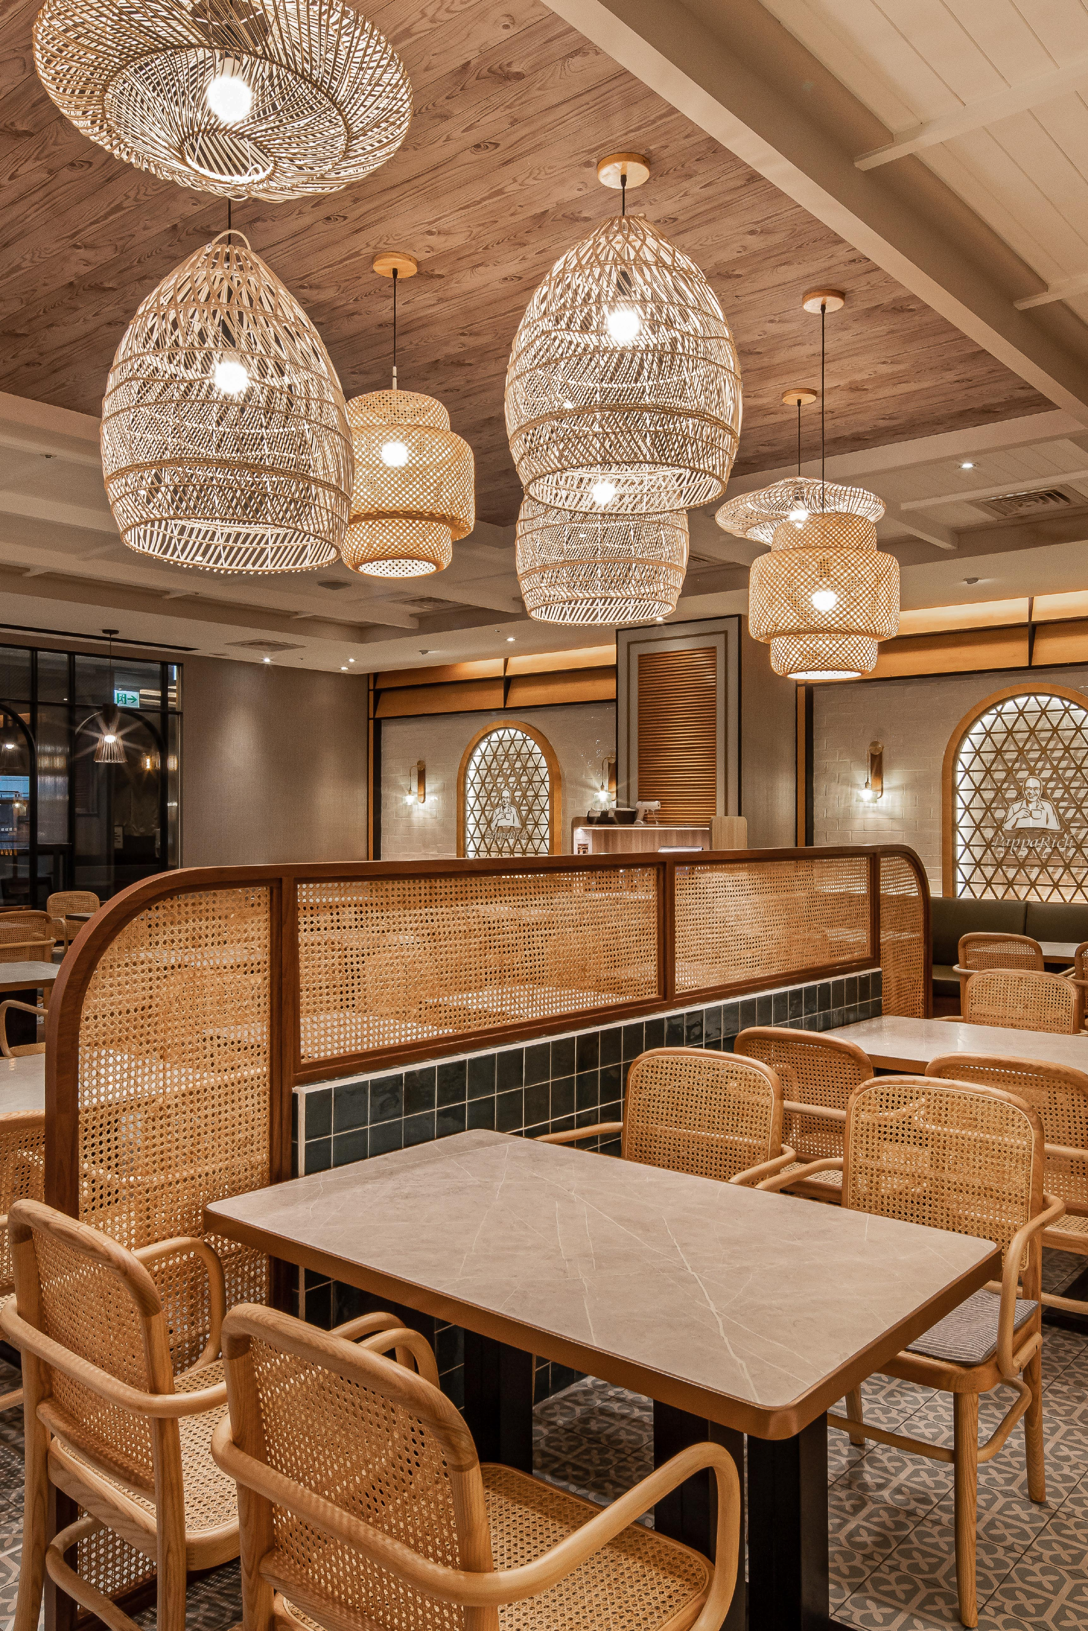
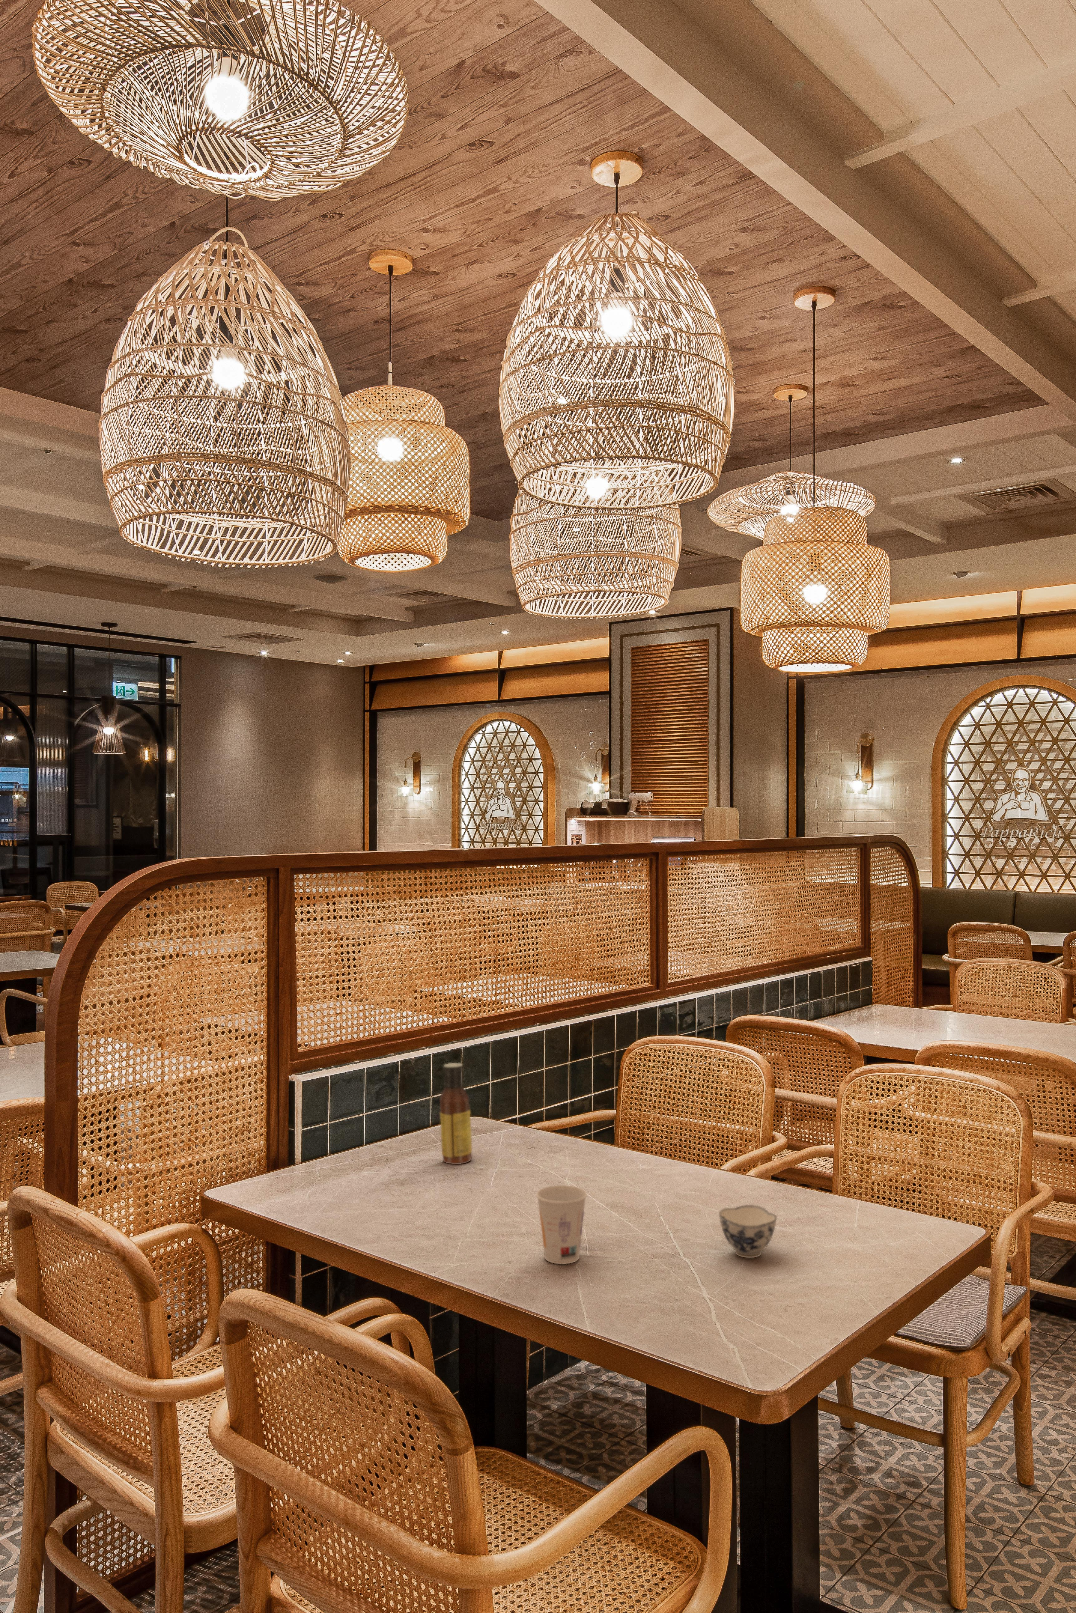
+ cup [536,1185,587,1265]
+ sauce bottle [440,1063,472,1165]
+ chinaware [718,1205,777,1259]
